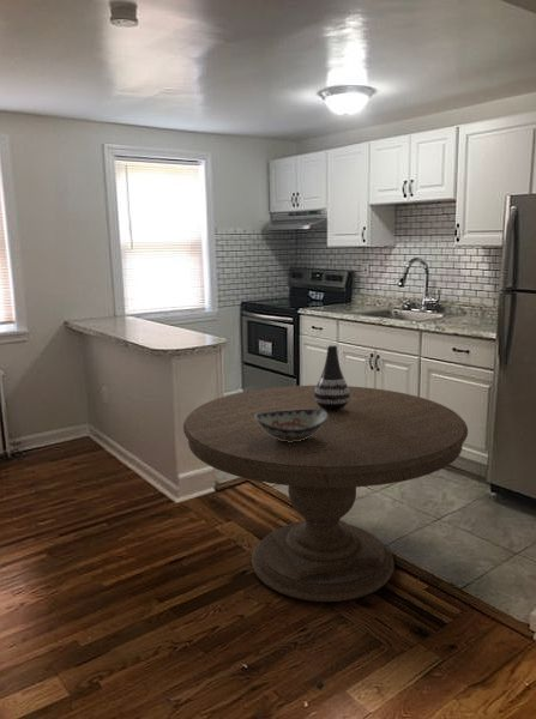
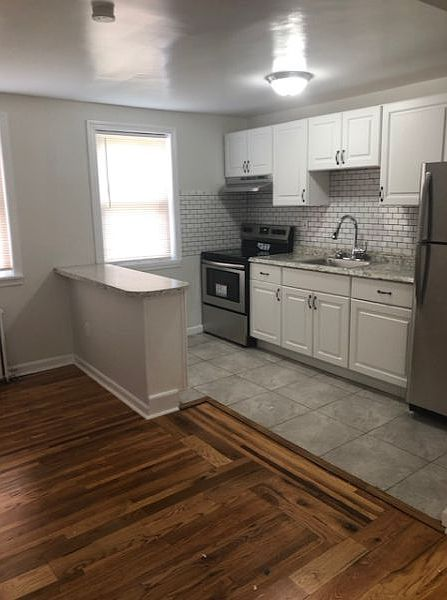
- vase [314,344,350,412]
- decorative bowl [255,410,327,442]
- dining table [182,385,469,603]
